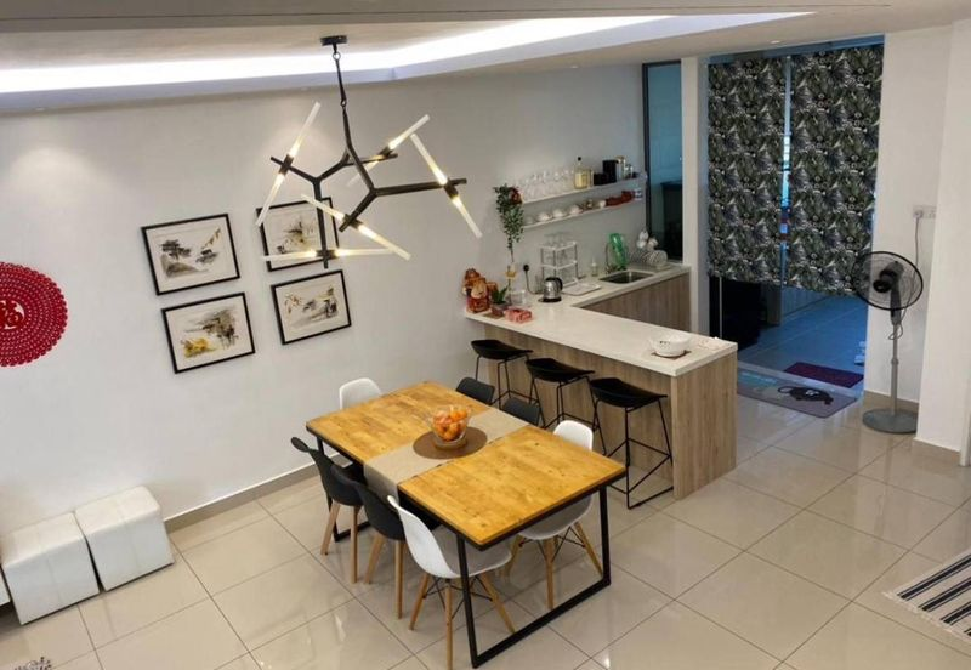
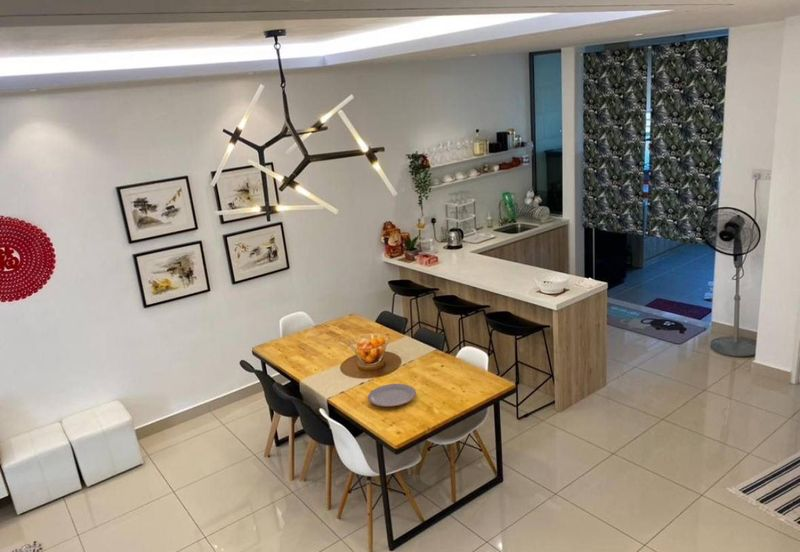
+ plate [367,383,417,408]
